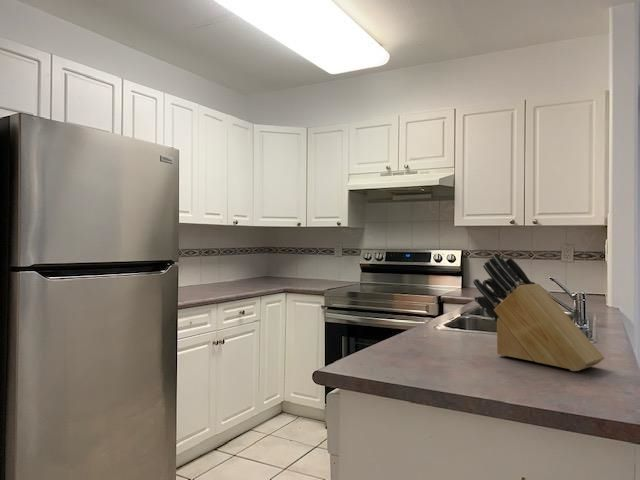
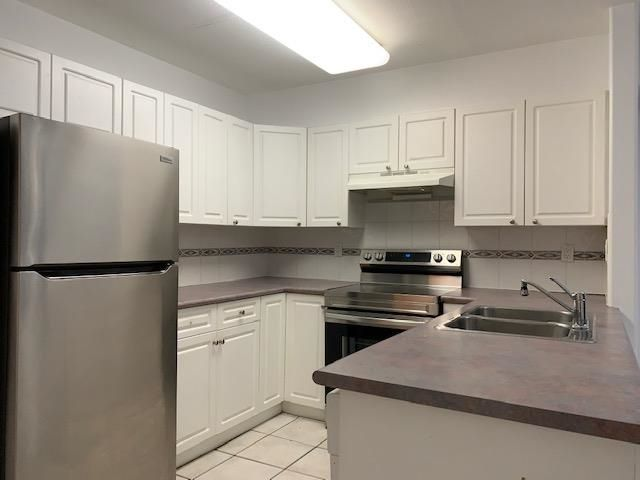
- knife block [472,252,605,372]
